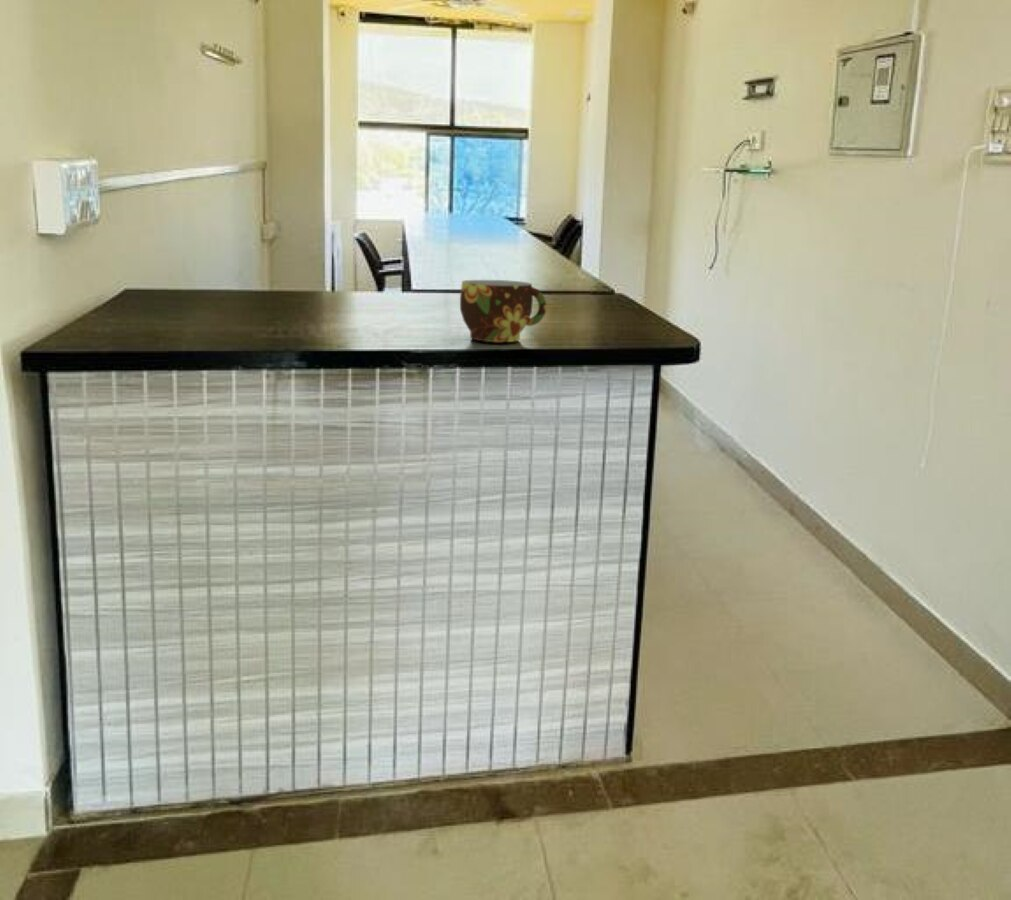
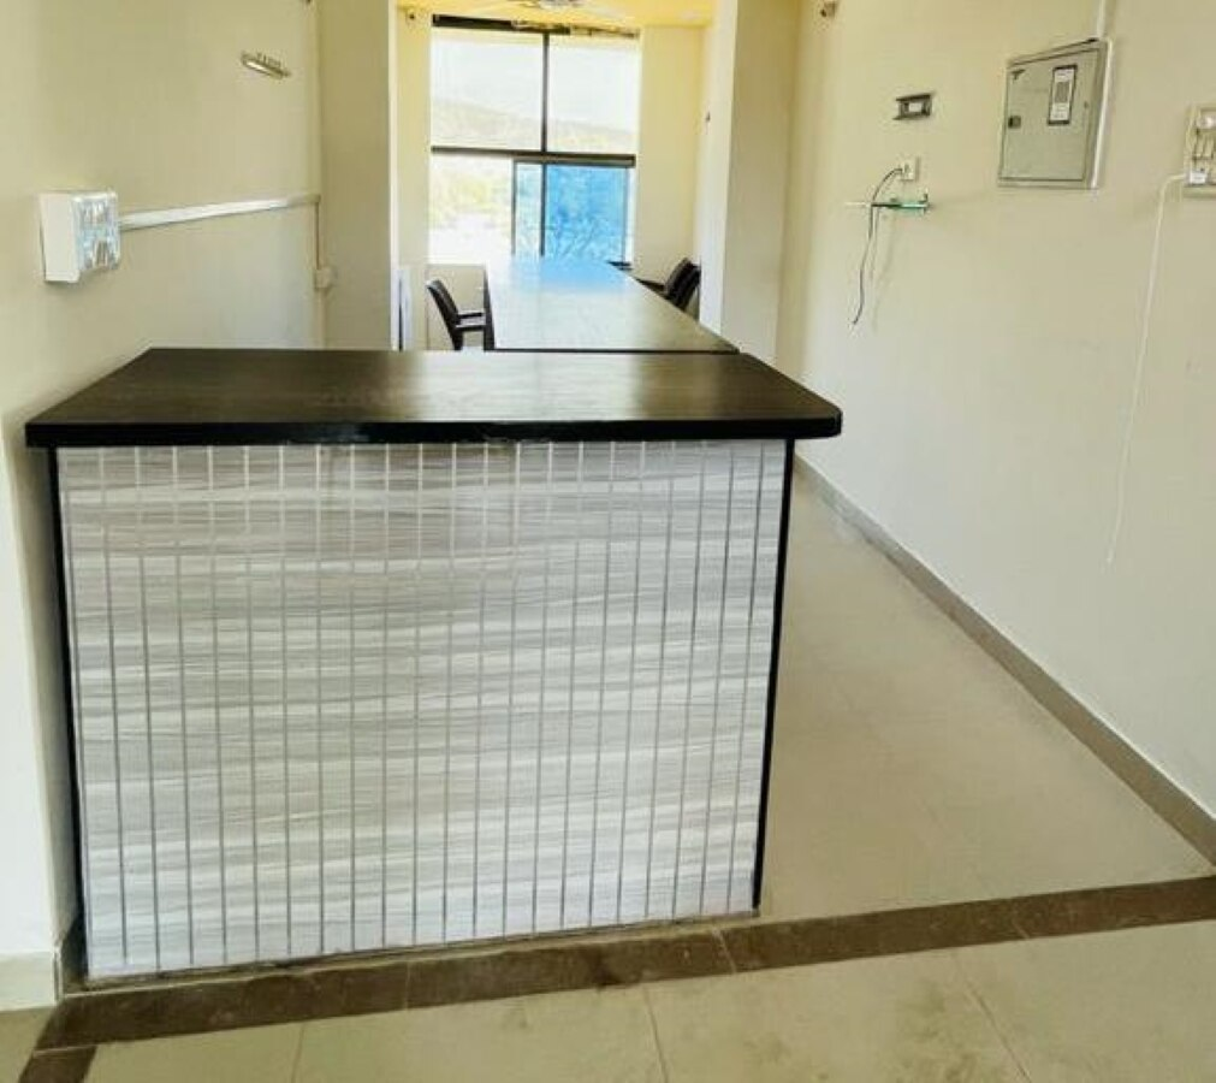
- cup [459,279,547,343]
